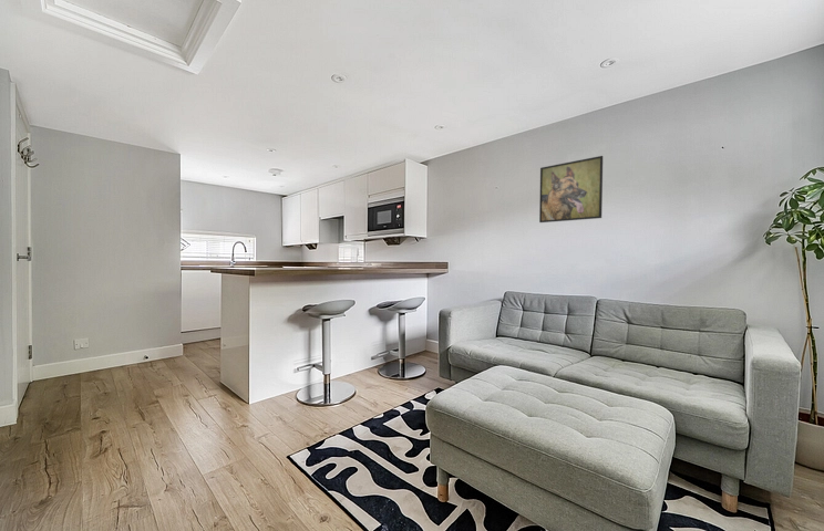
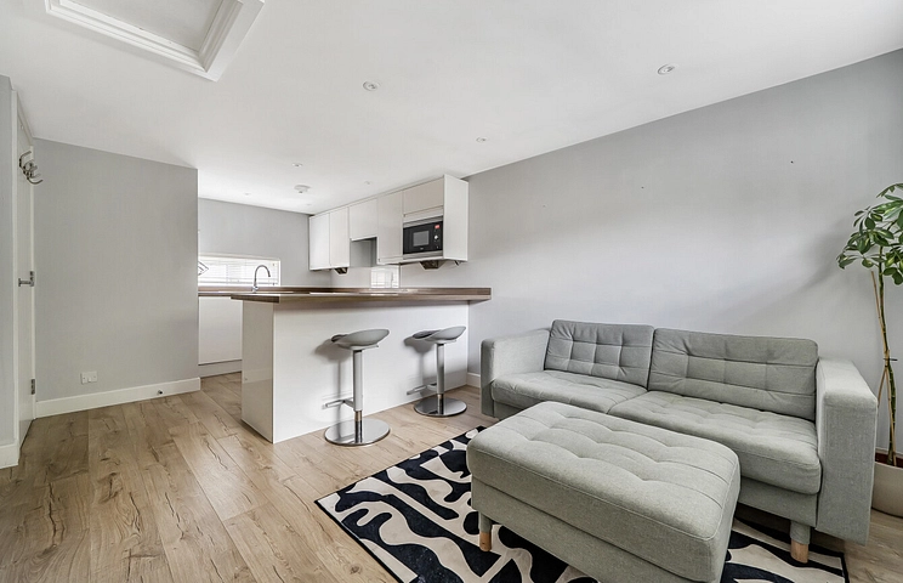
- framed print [538,155,604,223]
